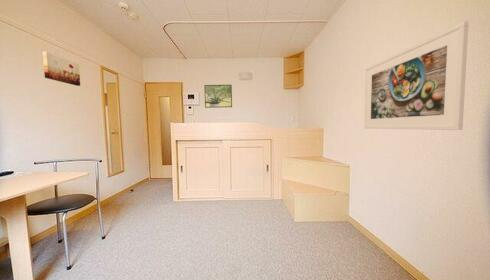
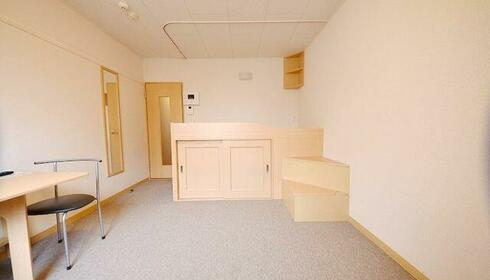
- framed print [363,20,469,131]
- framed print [203,84,233,109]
- wall art [42,51,81,87]
